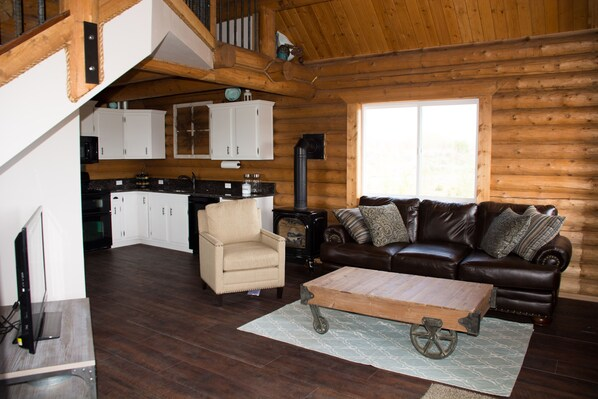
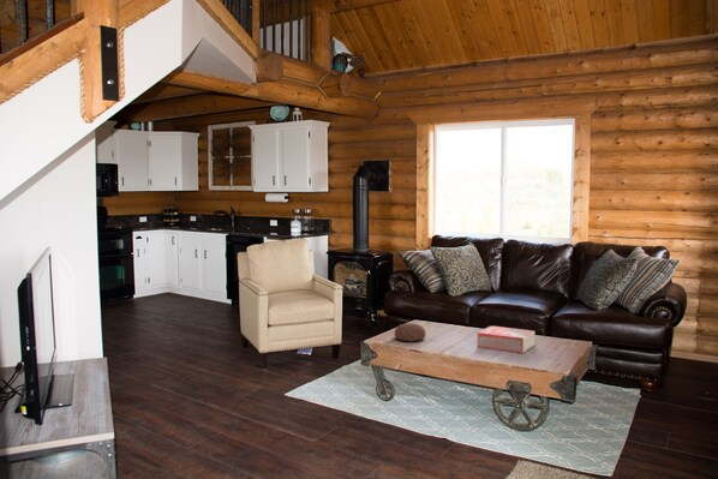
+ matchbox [477,325,535,354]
+ decorative bowl [394,322,426,343]
